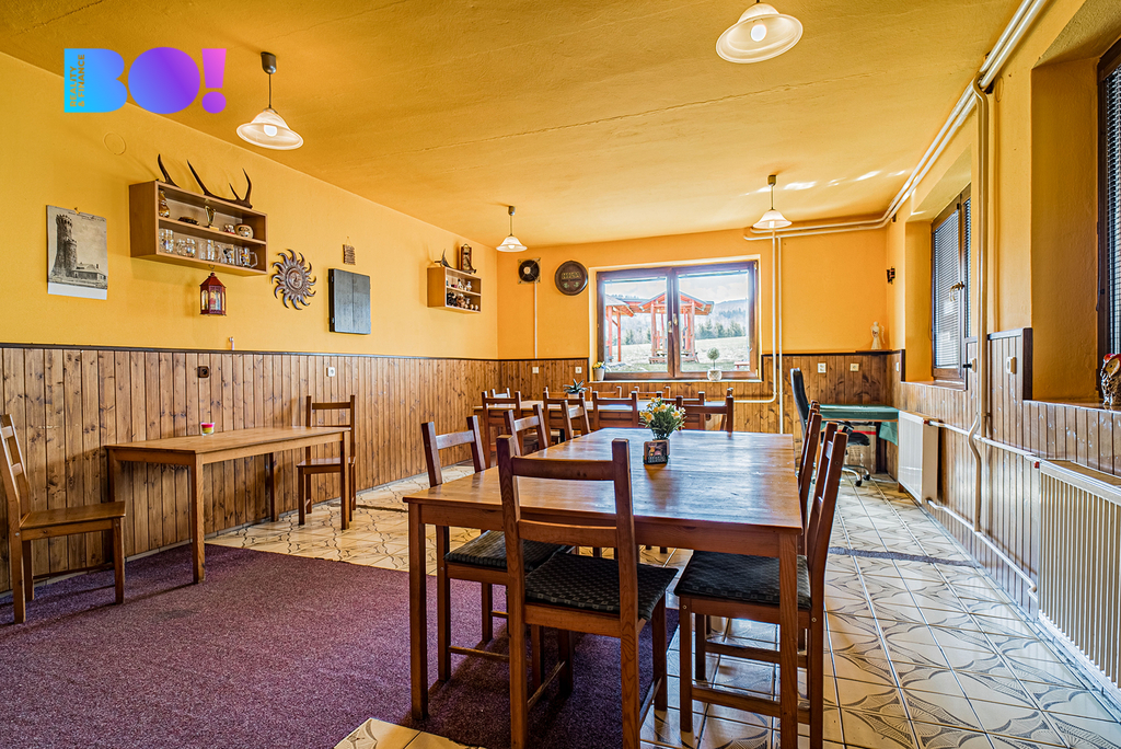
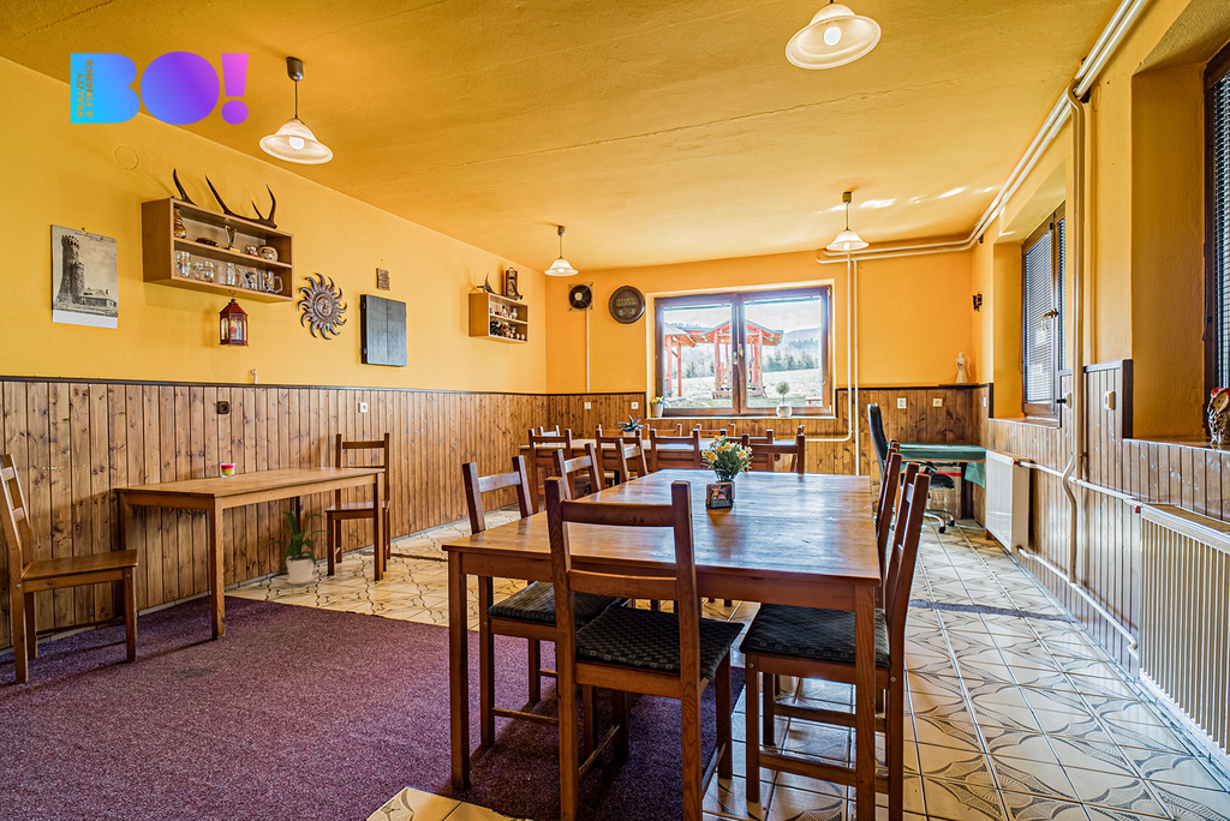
+ house plant [258,510,332,586]
